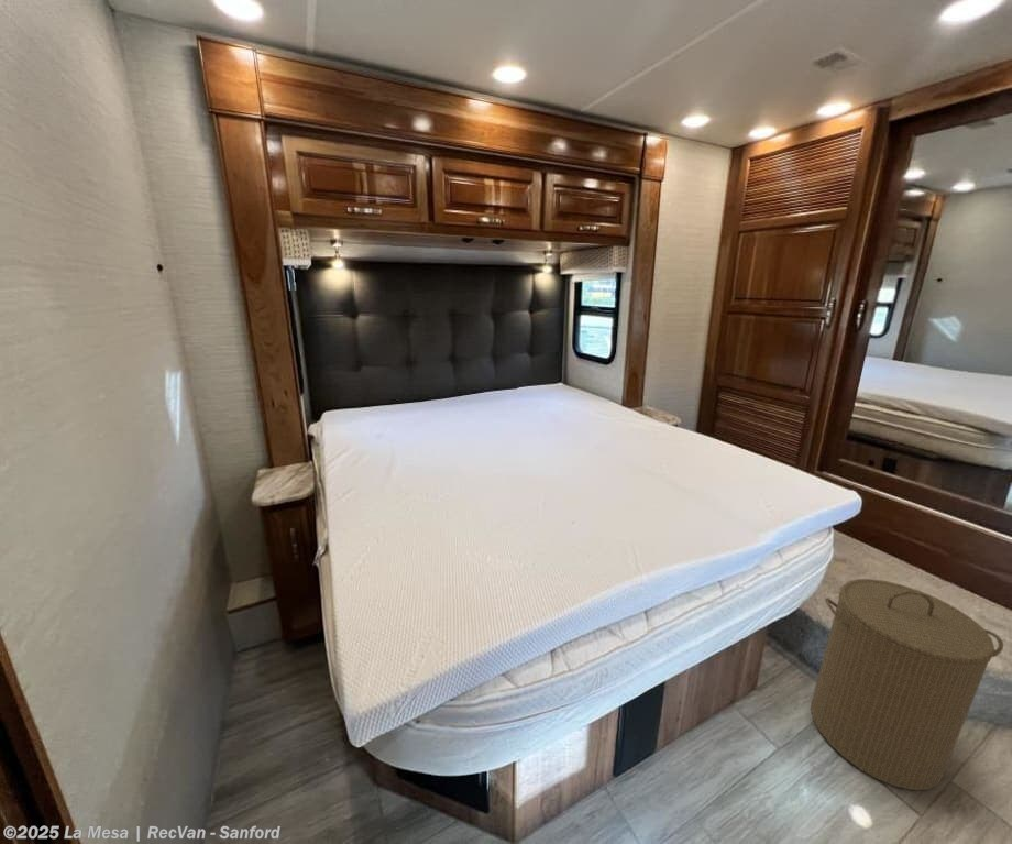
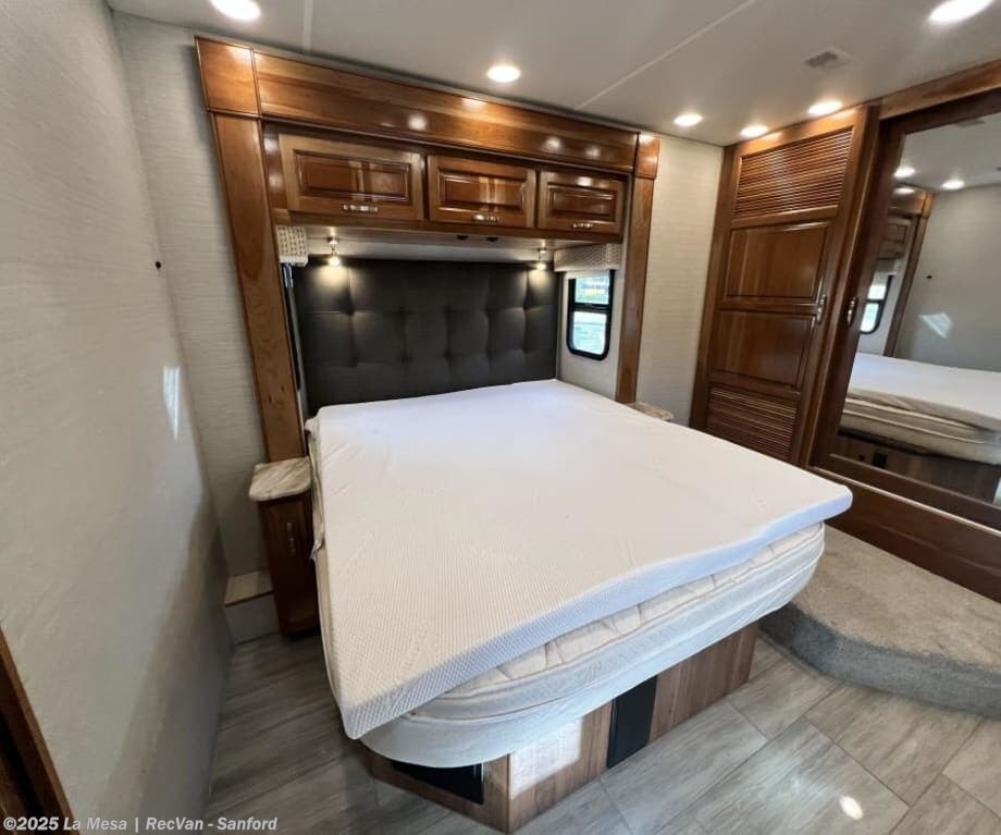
- laundry hamper [810,578,1004,791]
